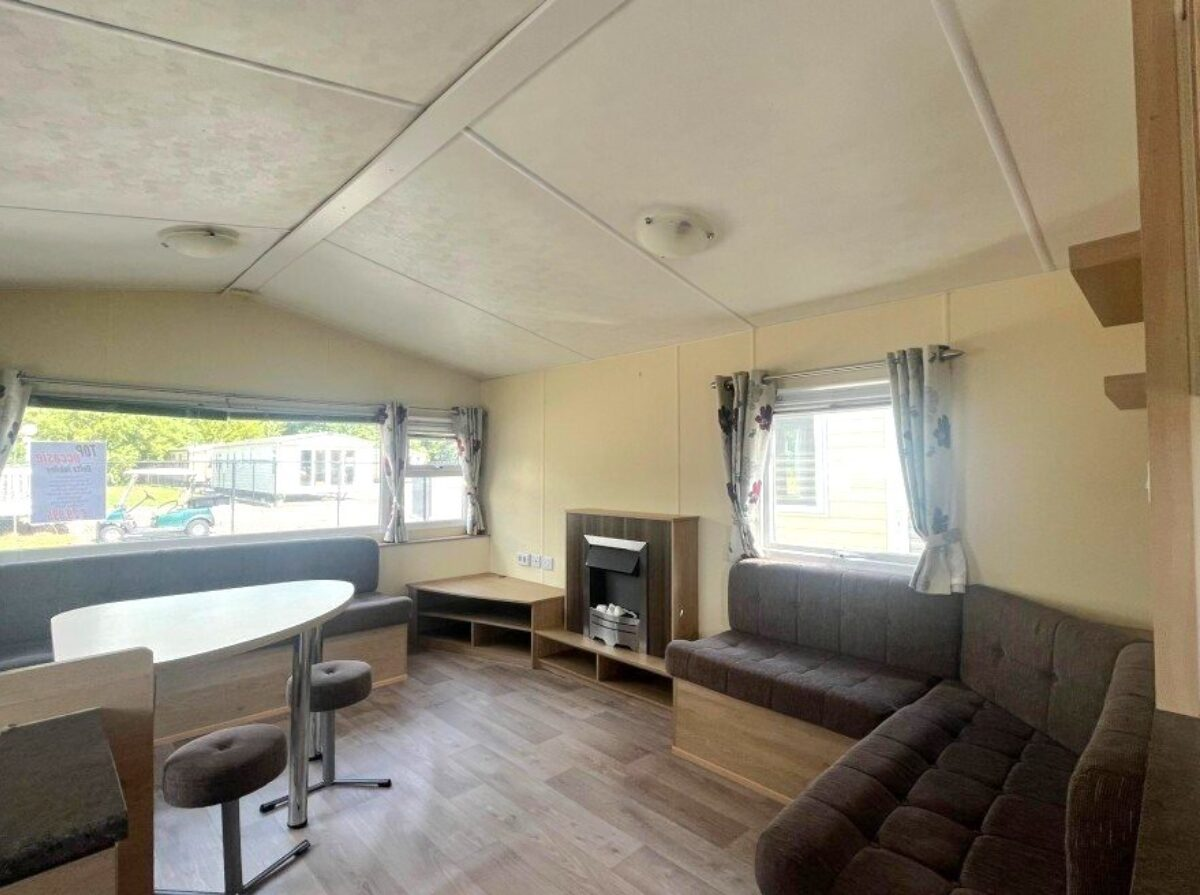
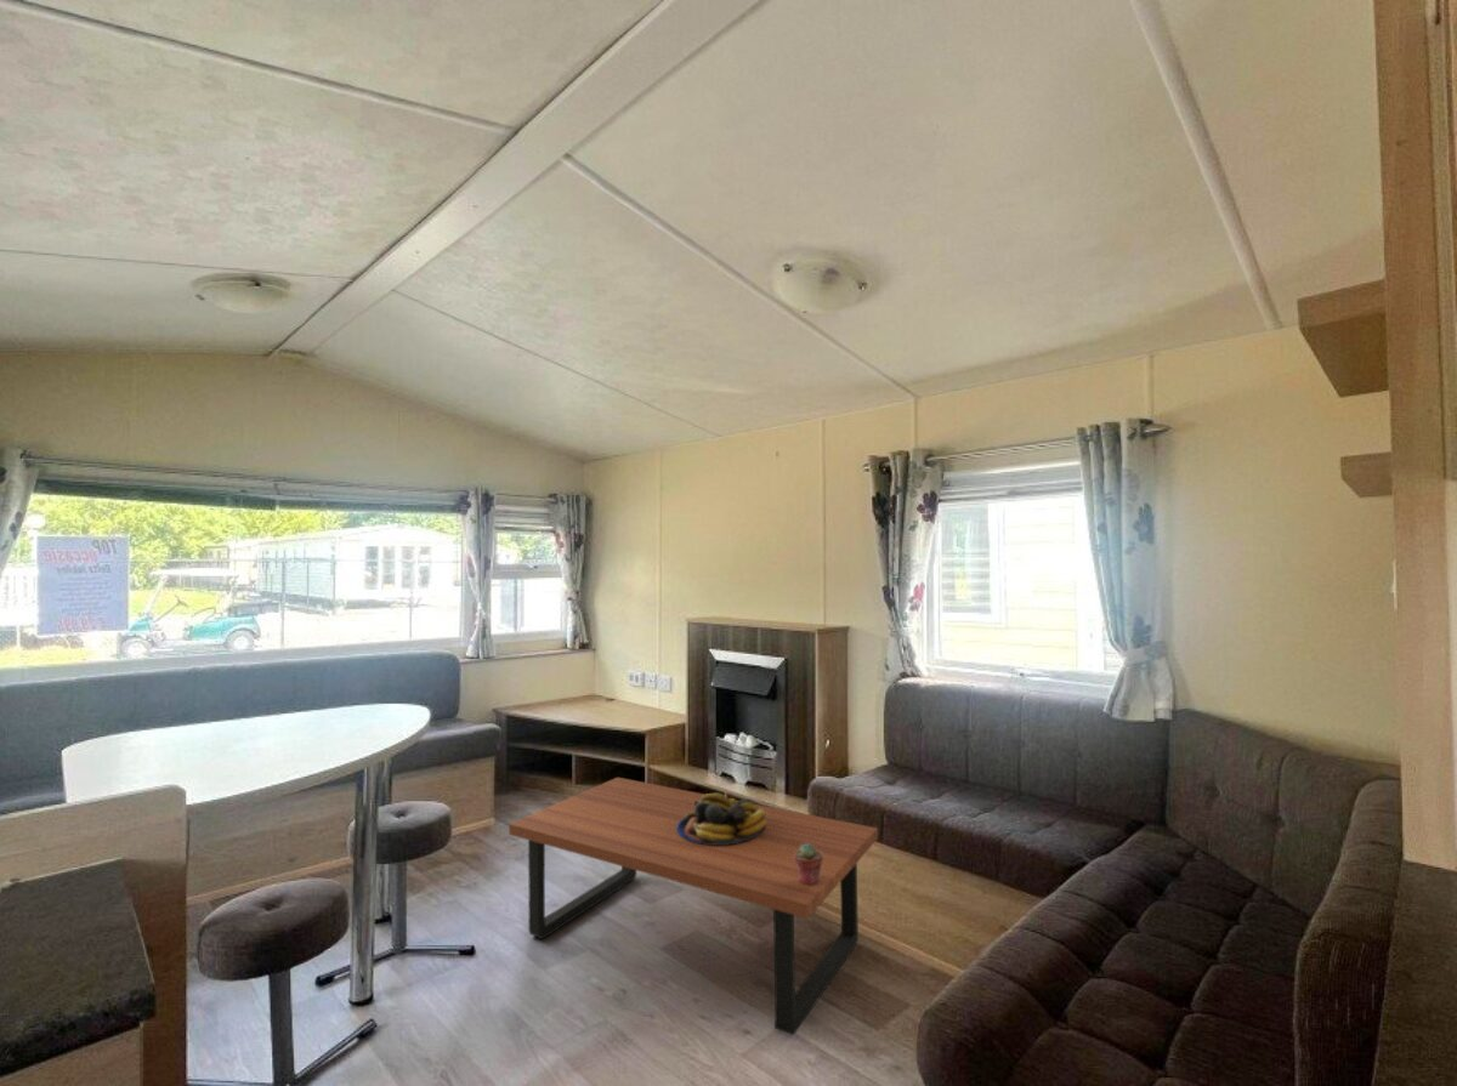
+ fruit bowl [676,792,767,845]
+ coffee table [508,777,879,1036]
+ potted succulent [794,843,822,885]
